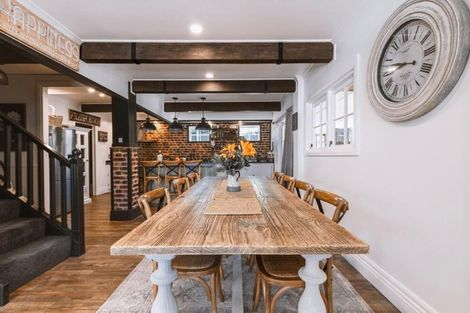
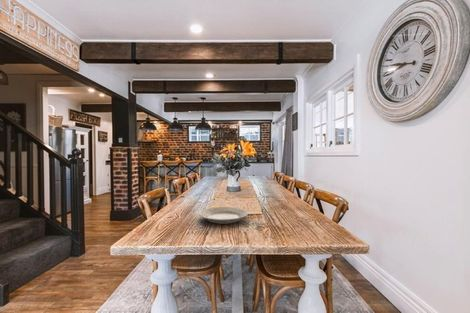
+ plate [198,206,249,225]
